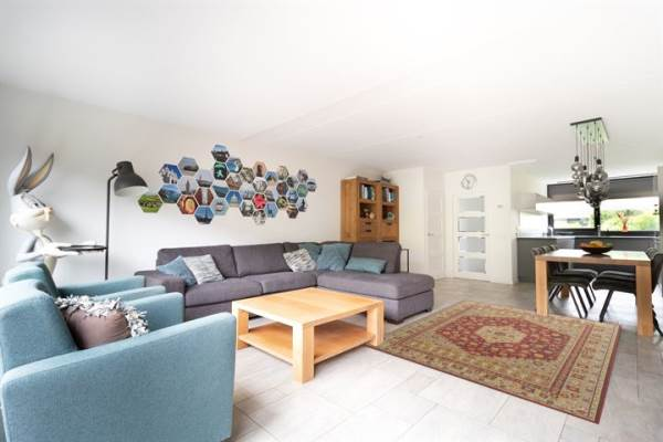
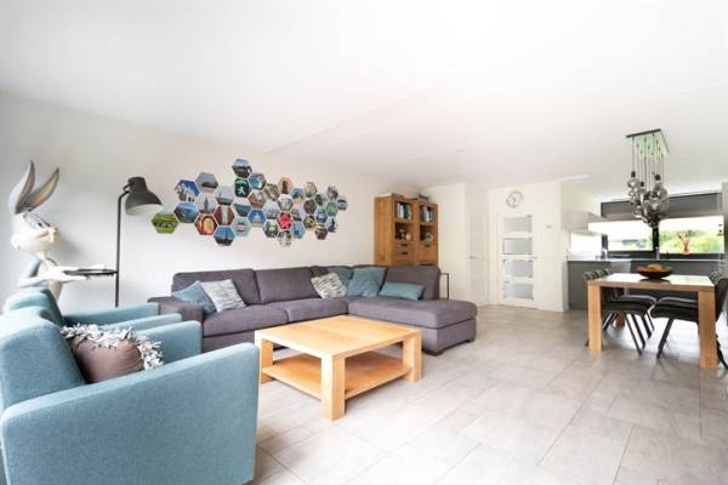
- rug [362,298,622,425]
